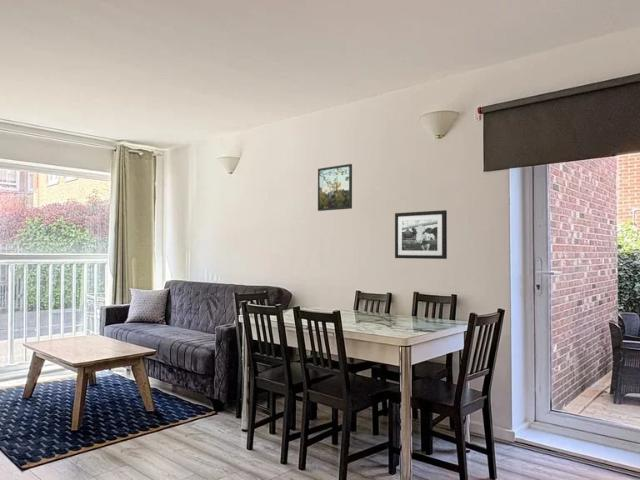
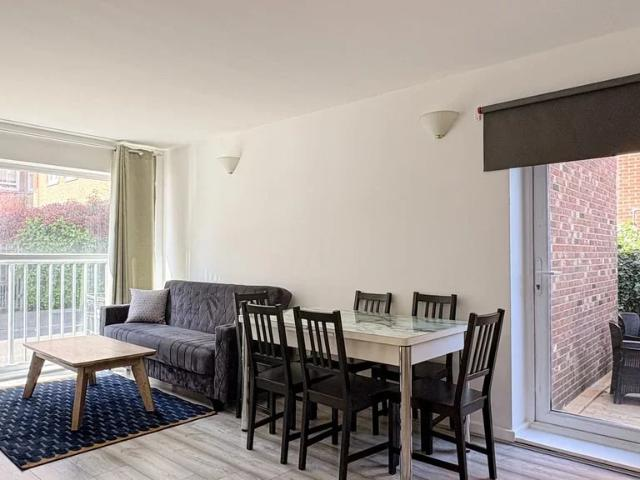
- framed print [317,163,353,212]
- picture frame [394,209,448,260]
